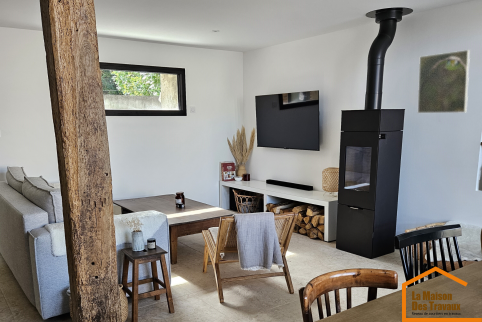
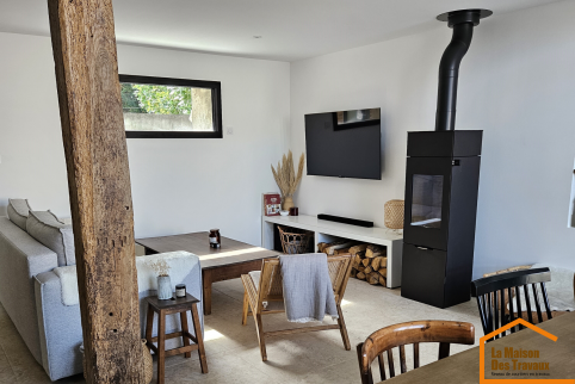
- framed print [417,49,471,114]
